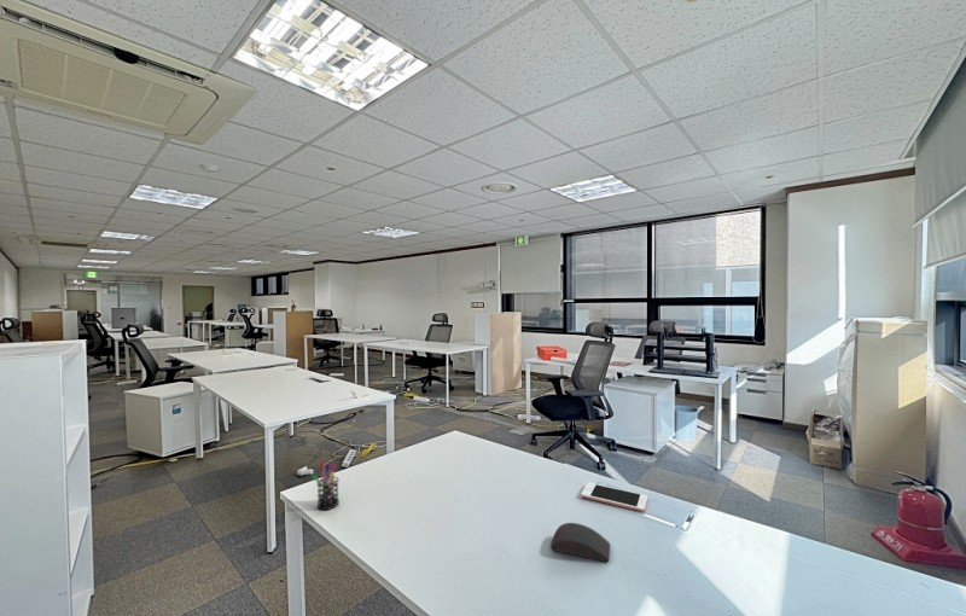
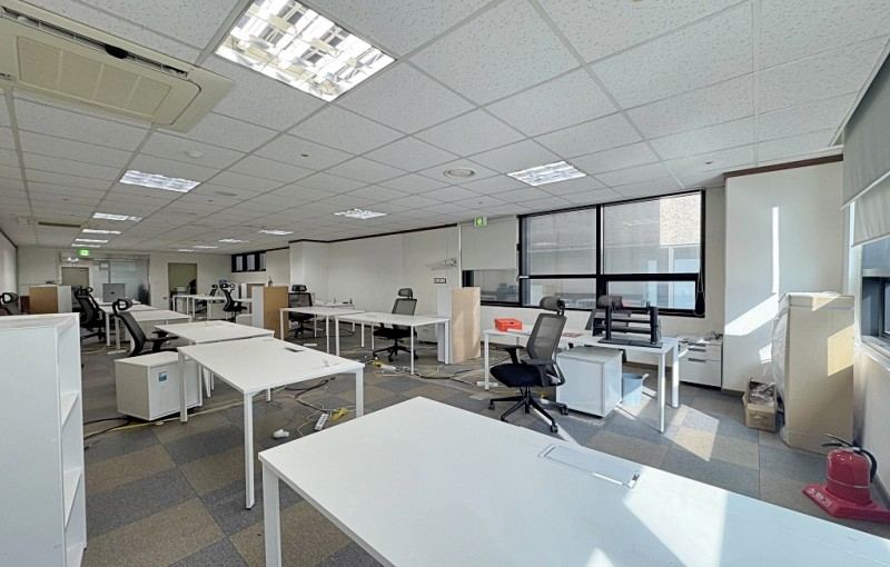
- cell phone [580,482,648,513]
- pen holder [310,460,341,511]
- computer mouse [549,522,611,563]
